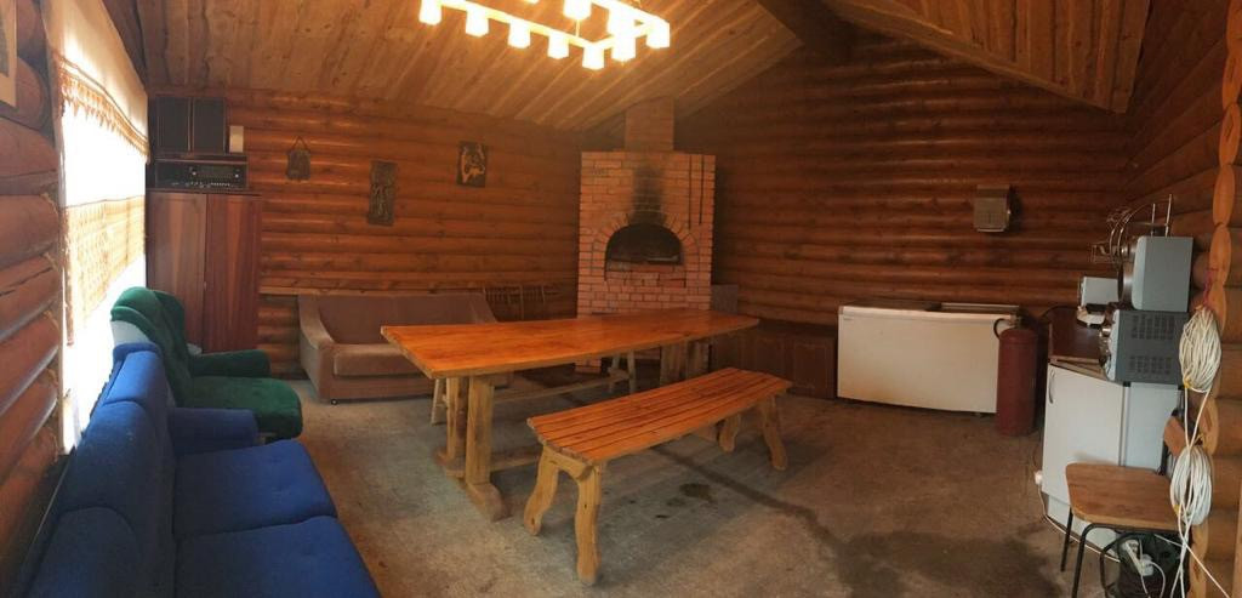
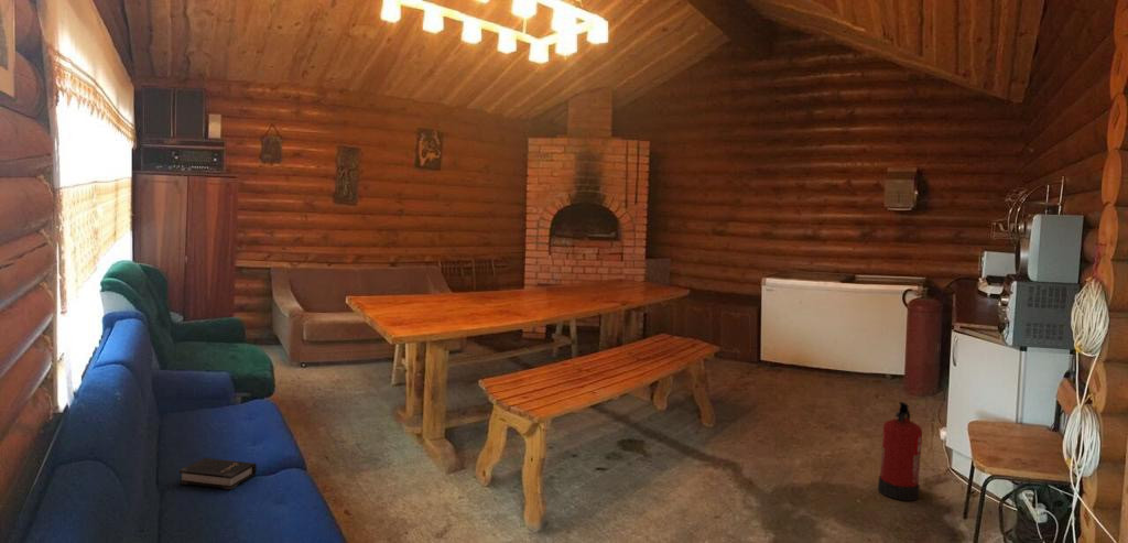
+ hardback book [178,457,258,490]
+ fire extinguisher [877,401,923,502]
